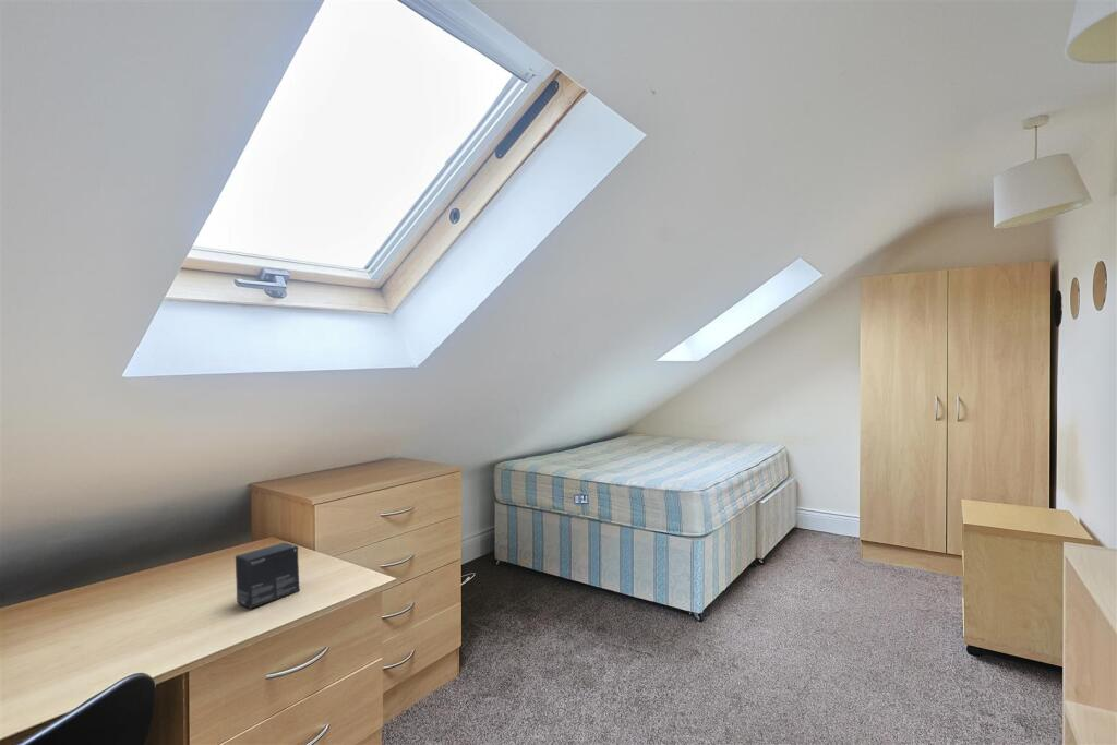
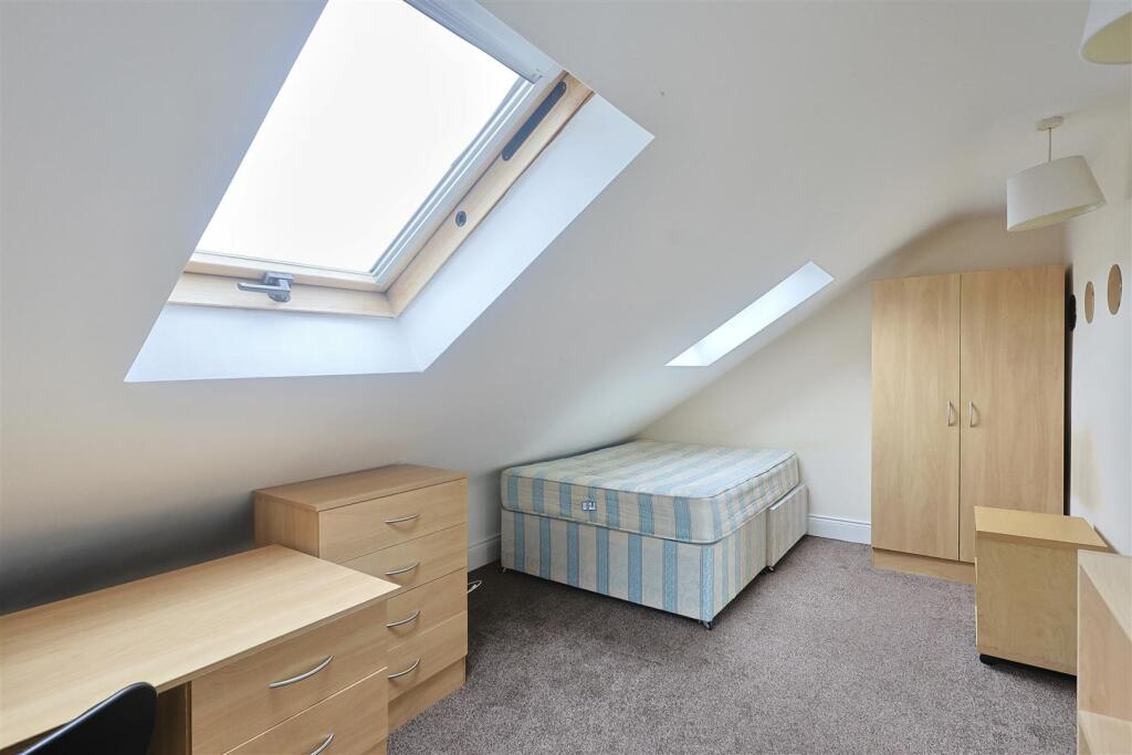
- small box [235,541,301,610]
